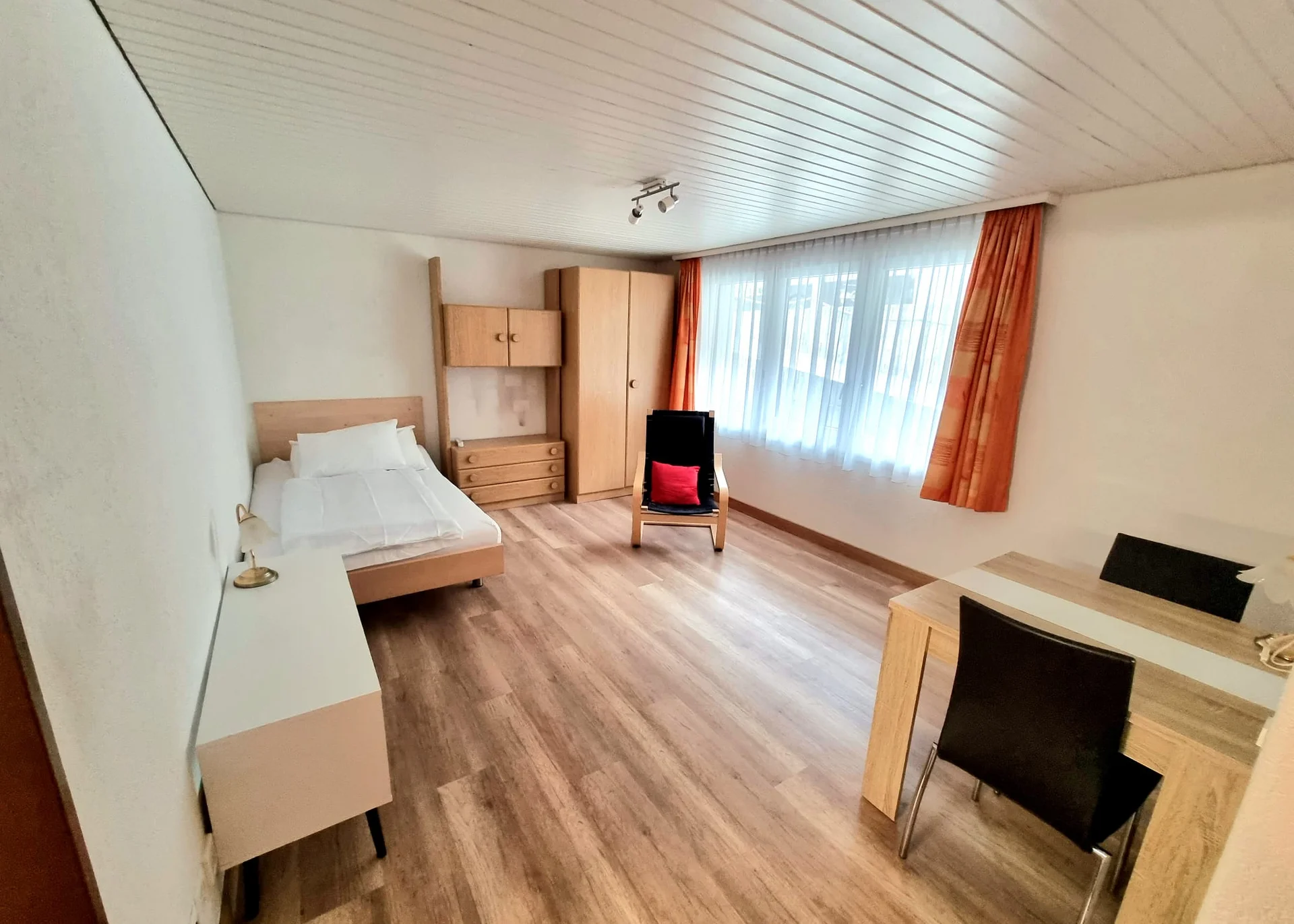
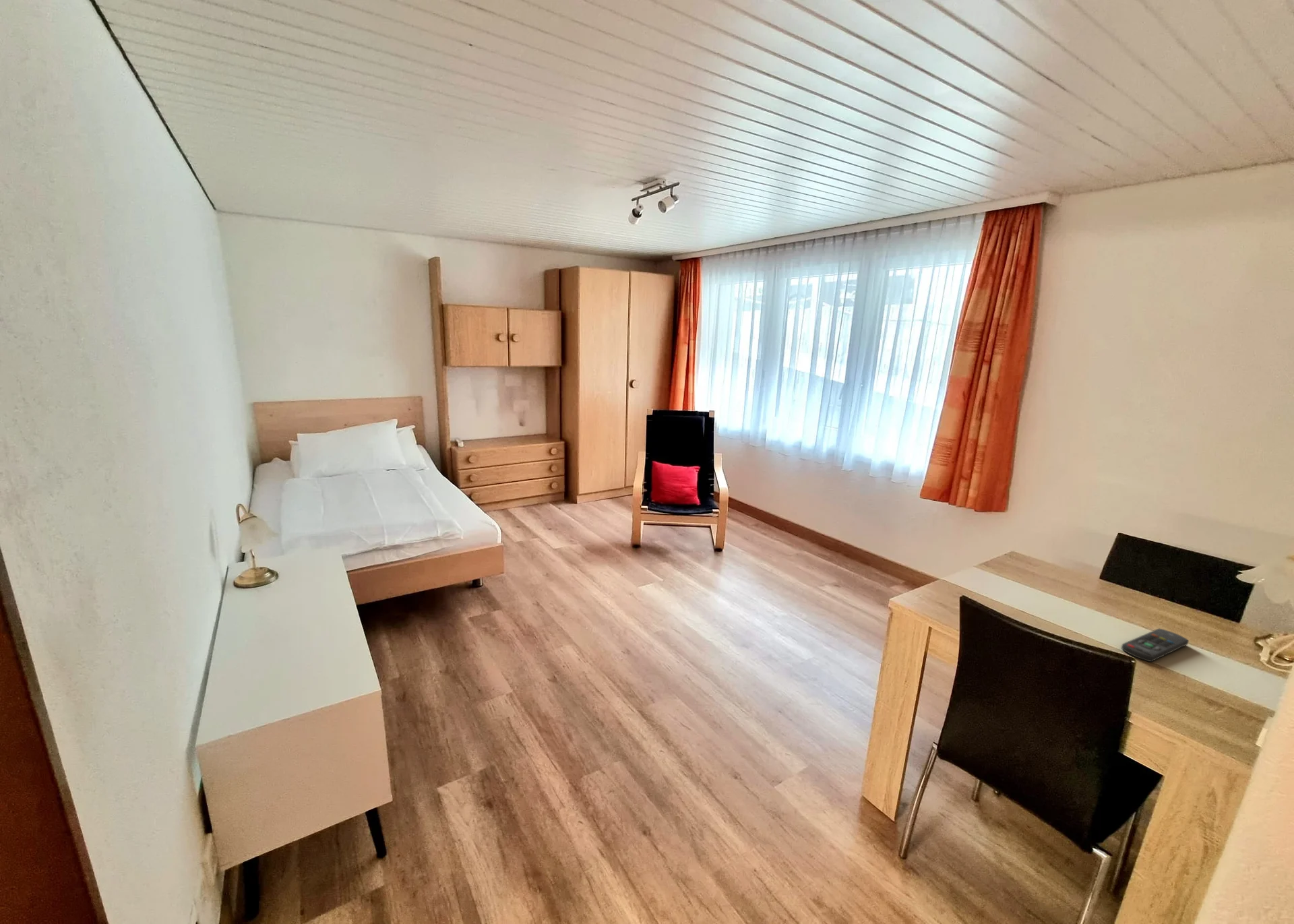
+ remote control [1121,627,1190,663]
